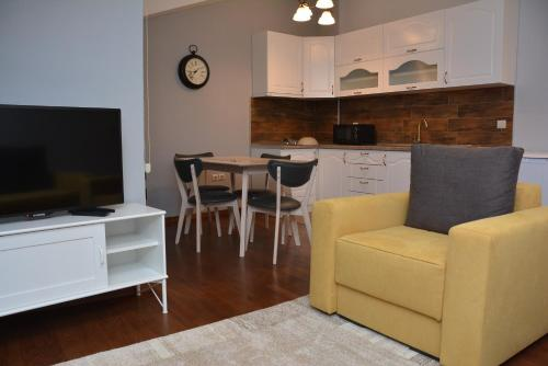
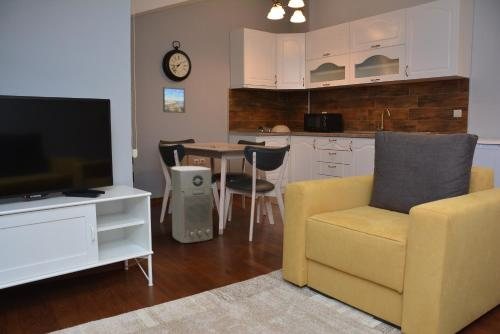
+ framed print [162,86,186,114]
+ air purifier [170,165,214,244]
